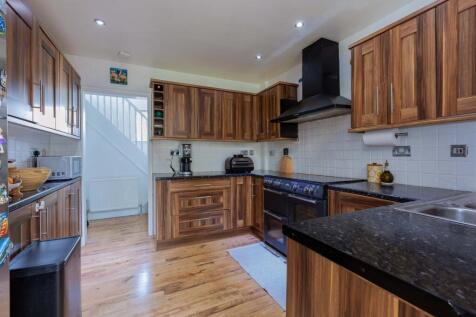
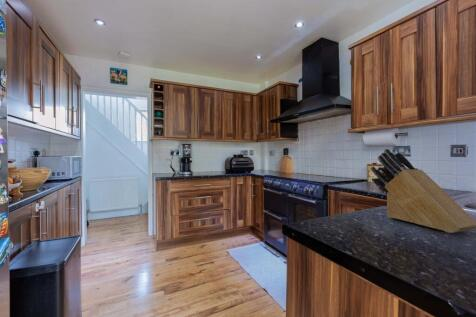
+ knife block [370,148,476,234]
